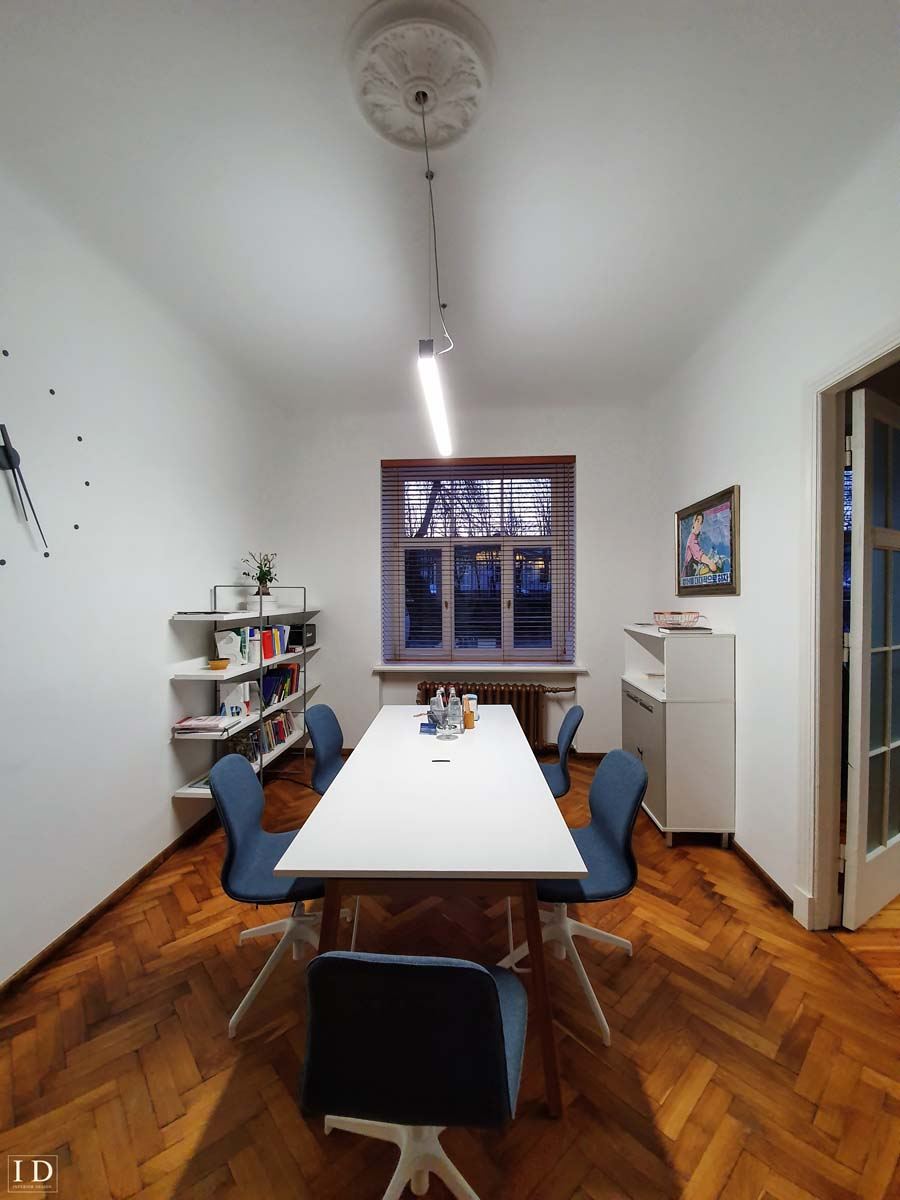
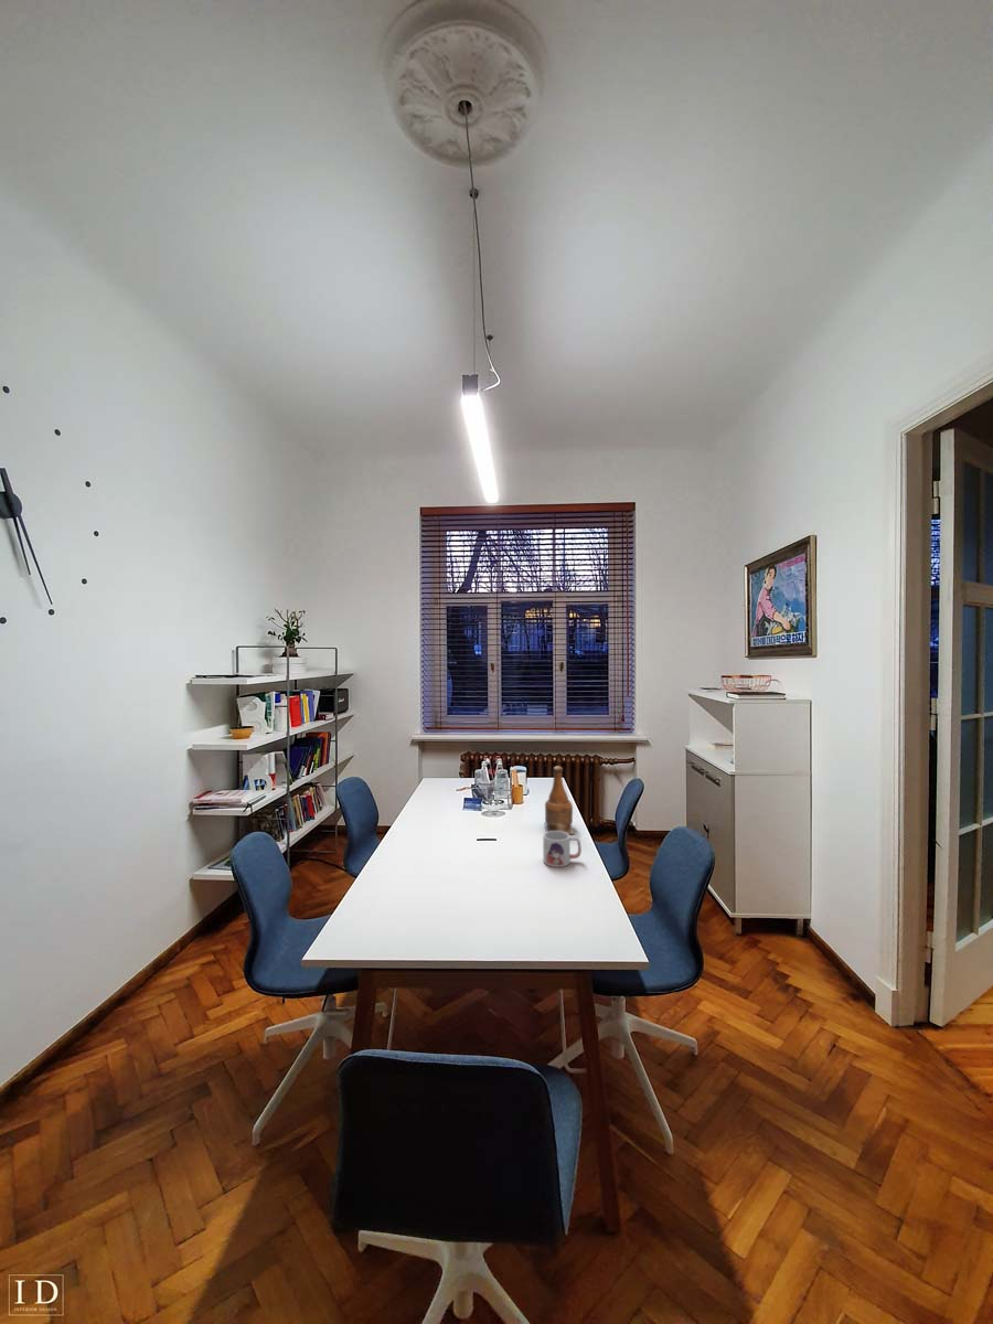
+ mug [542,831,583,868]
+ bottle [543,765,576,835]
